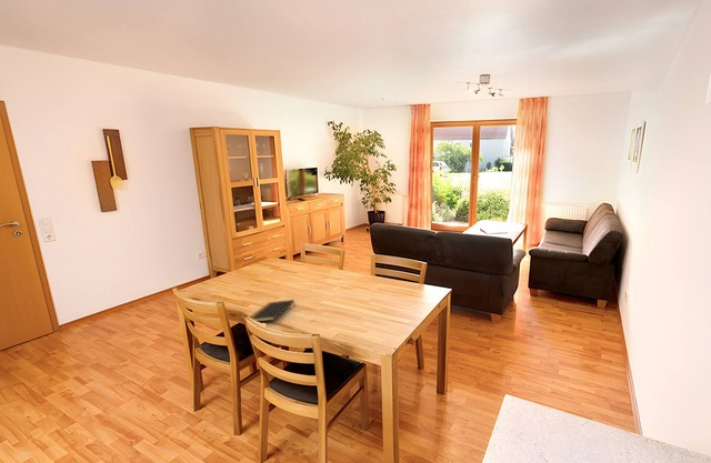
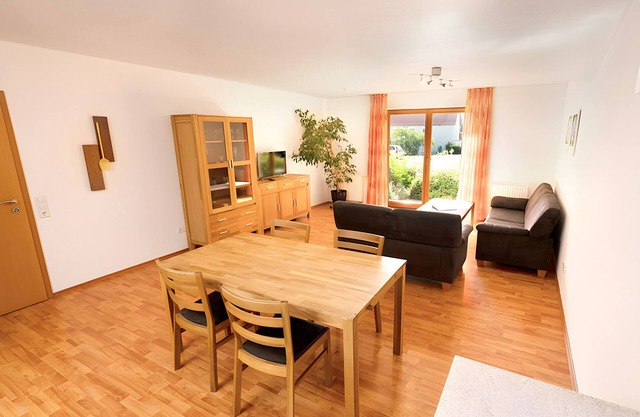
- notepad [249,299,296,322]
